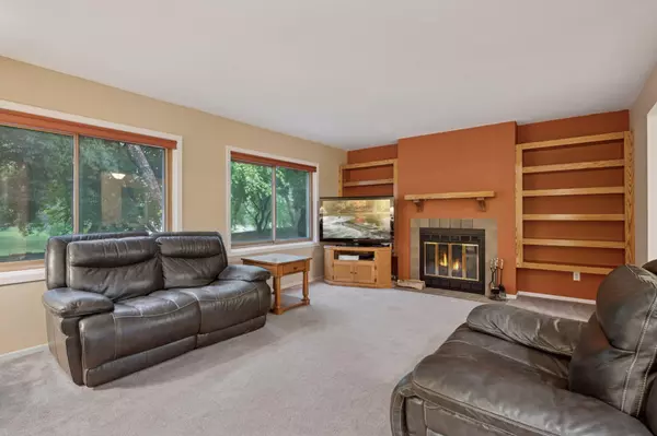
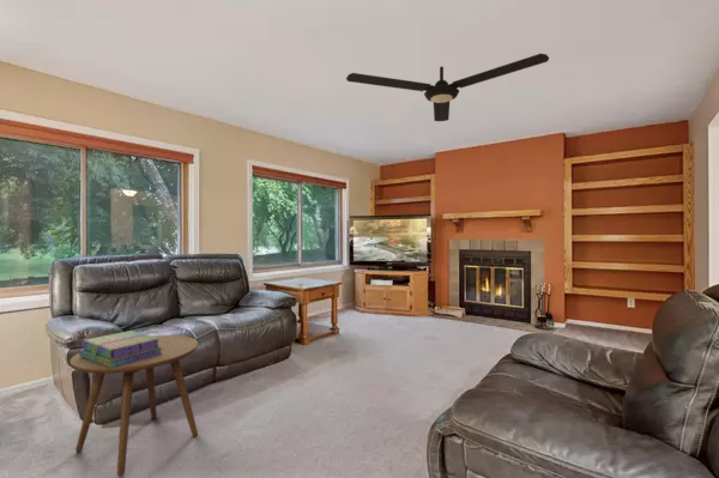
+ ceiling fan [345,53,550,122]
+ side table [68,334,199,478]
+ stack of books [78,329,163,368]
